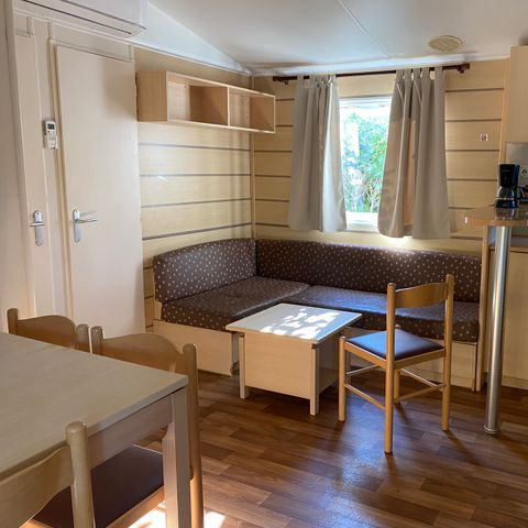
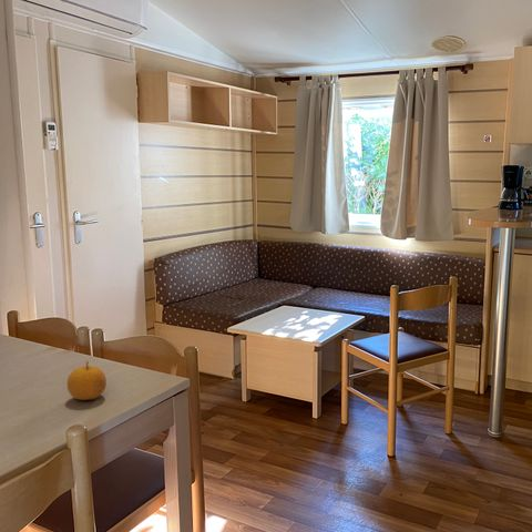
+ fruit [66,360,108,401]
